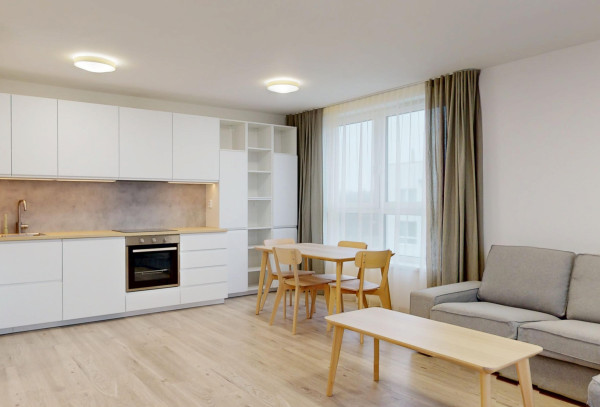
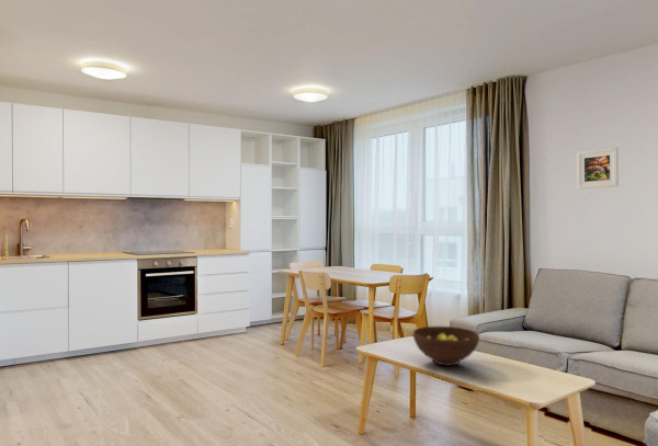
+ fruit bowl [412,325,480,367]
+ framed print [576,147,620,190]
